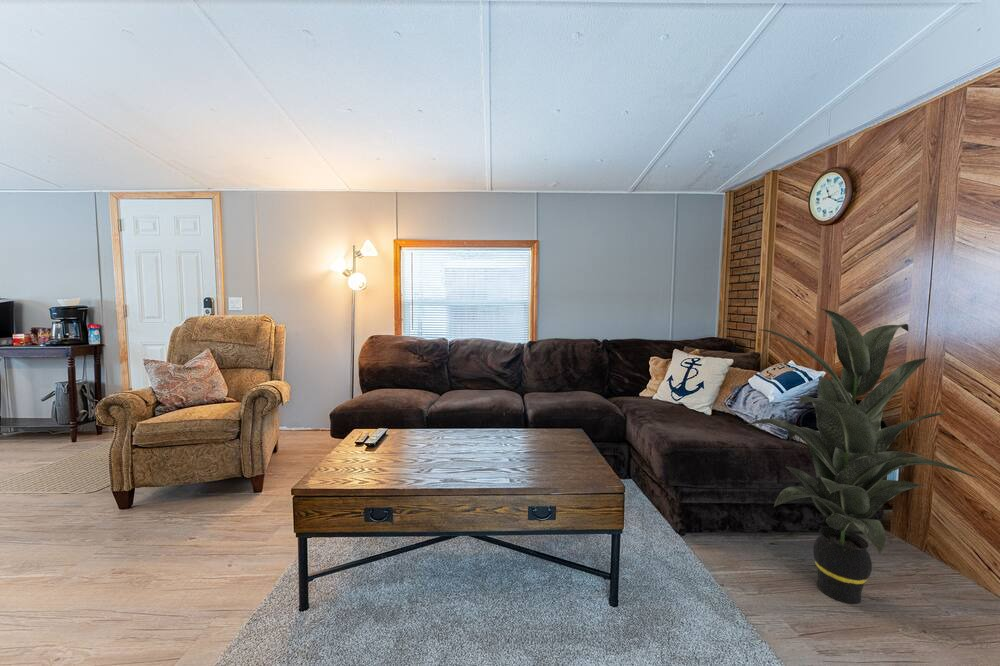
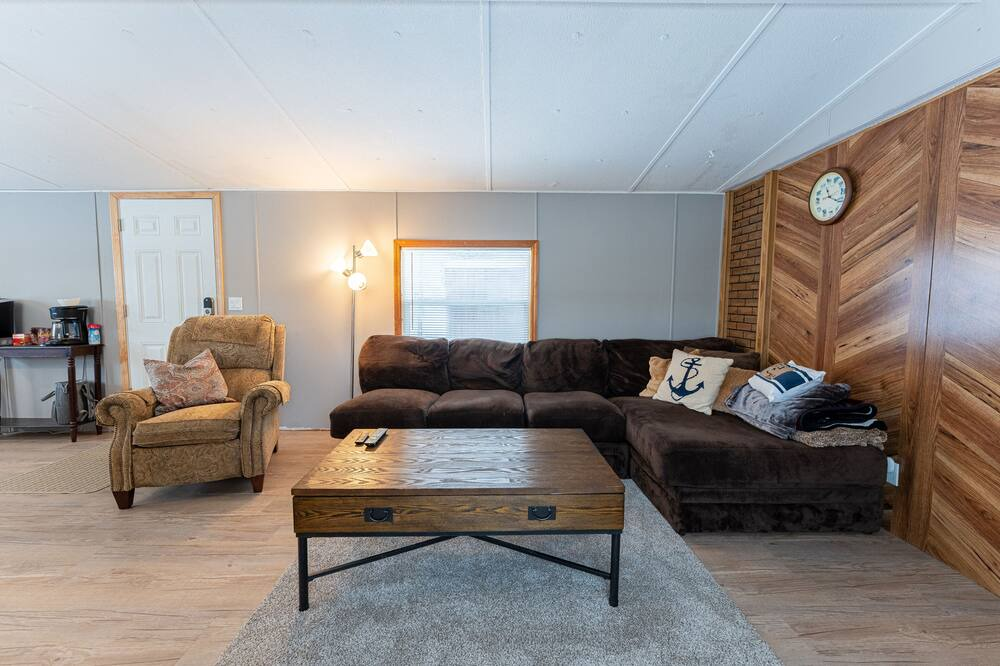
- indoor plant [745,307,986,605]
